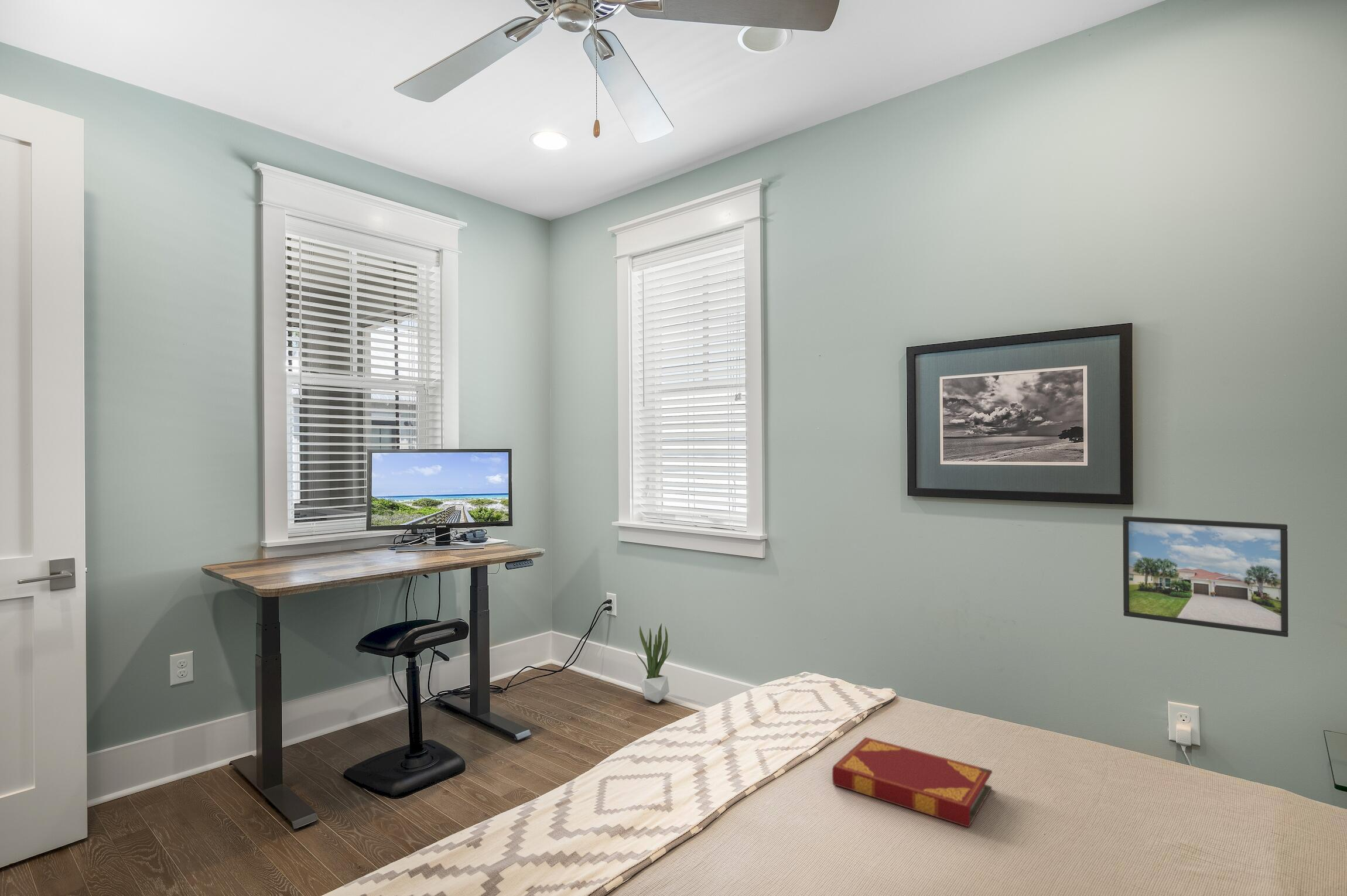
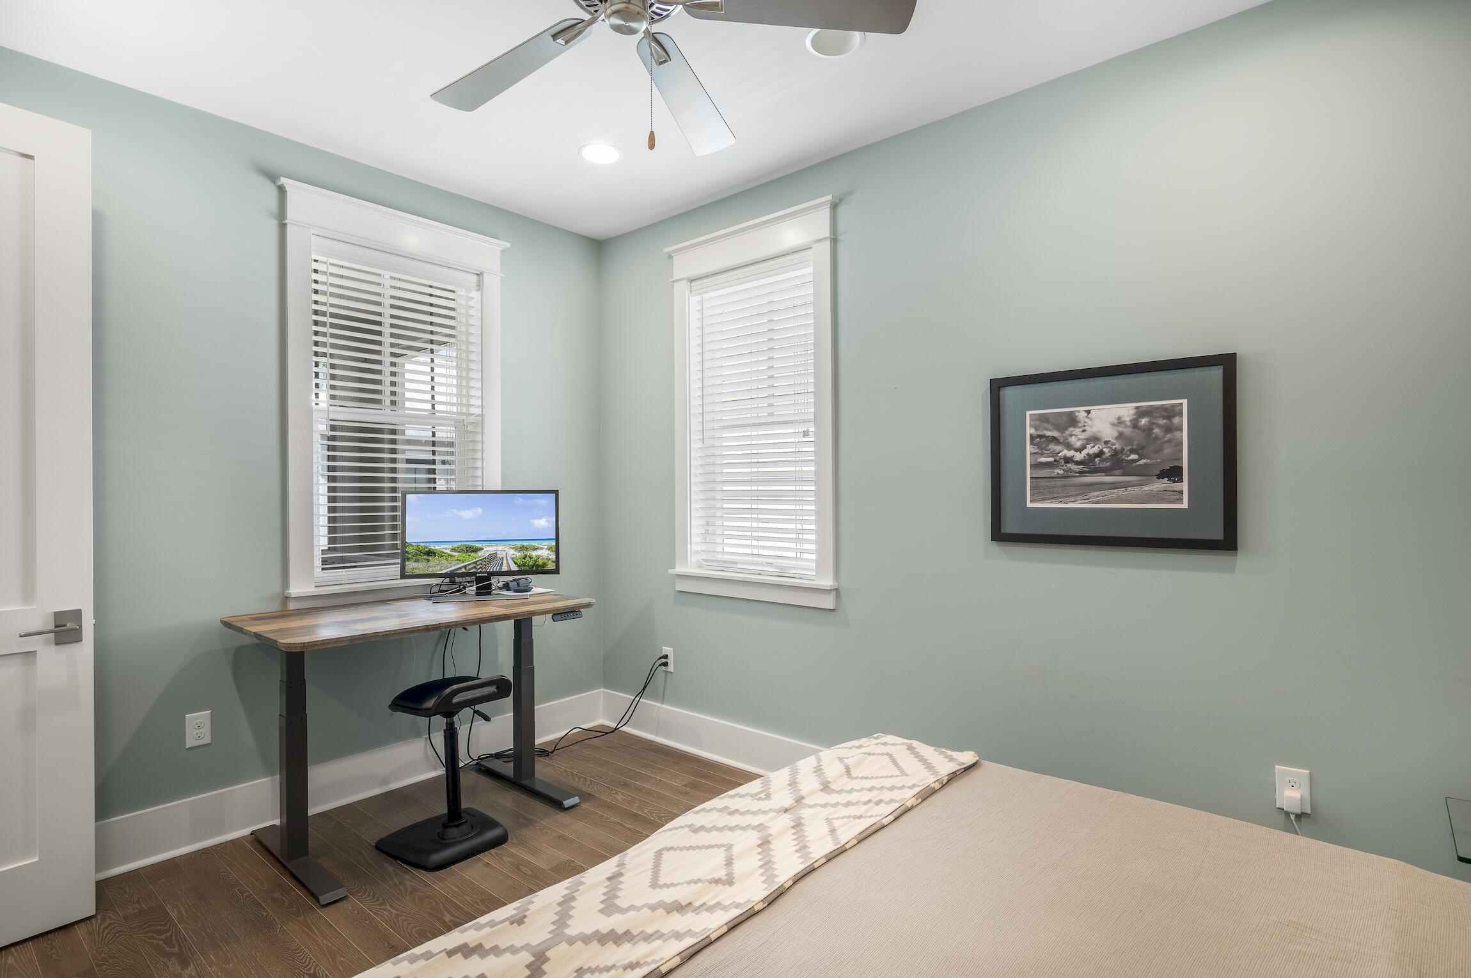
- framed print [1122,515,1289,638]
- potted plant [634,623,672,704]
- hardback book [832,737,993,828]
